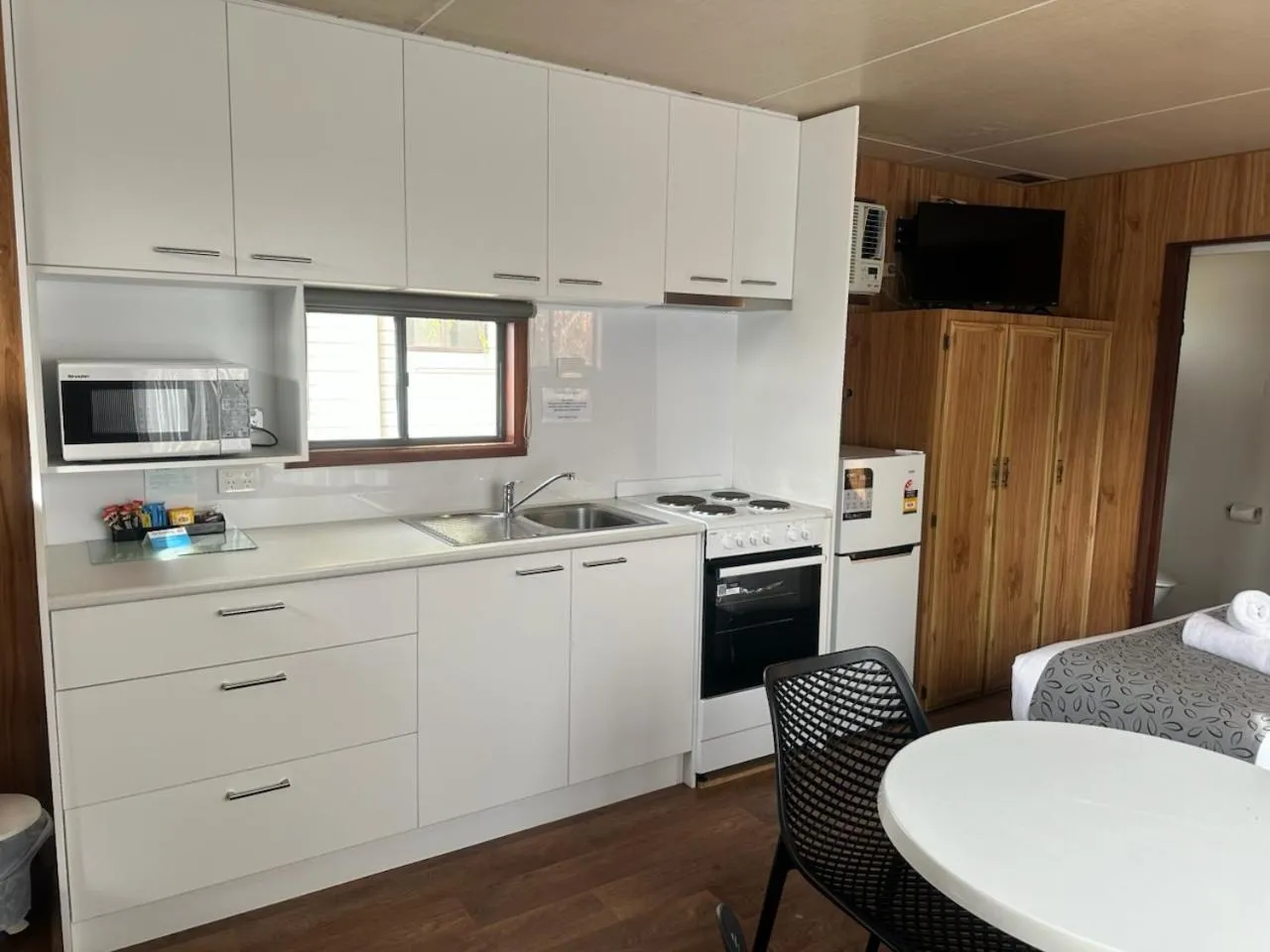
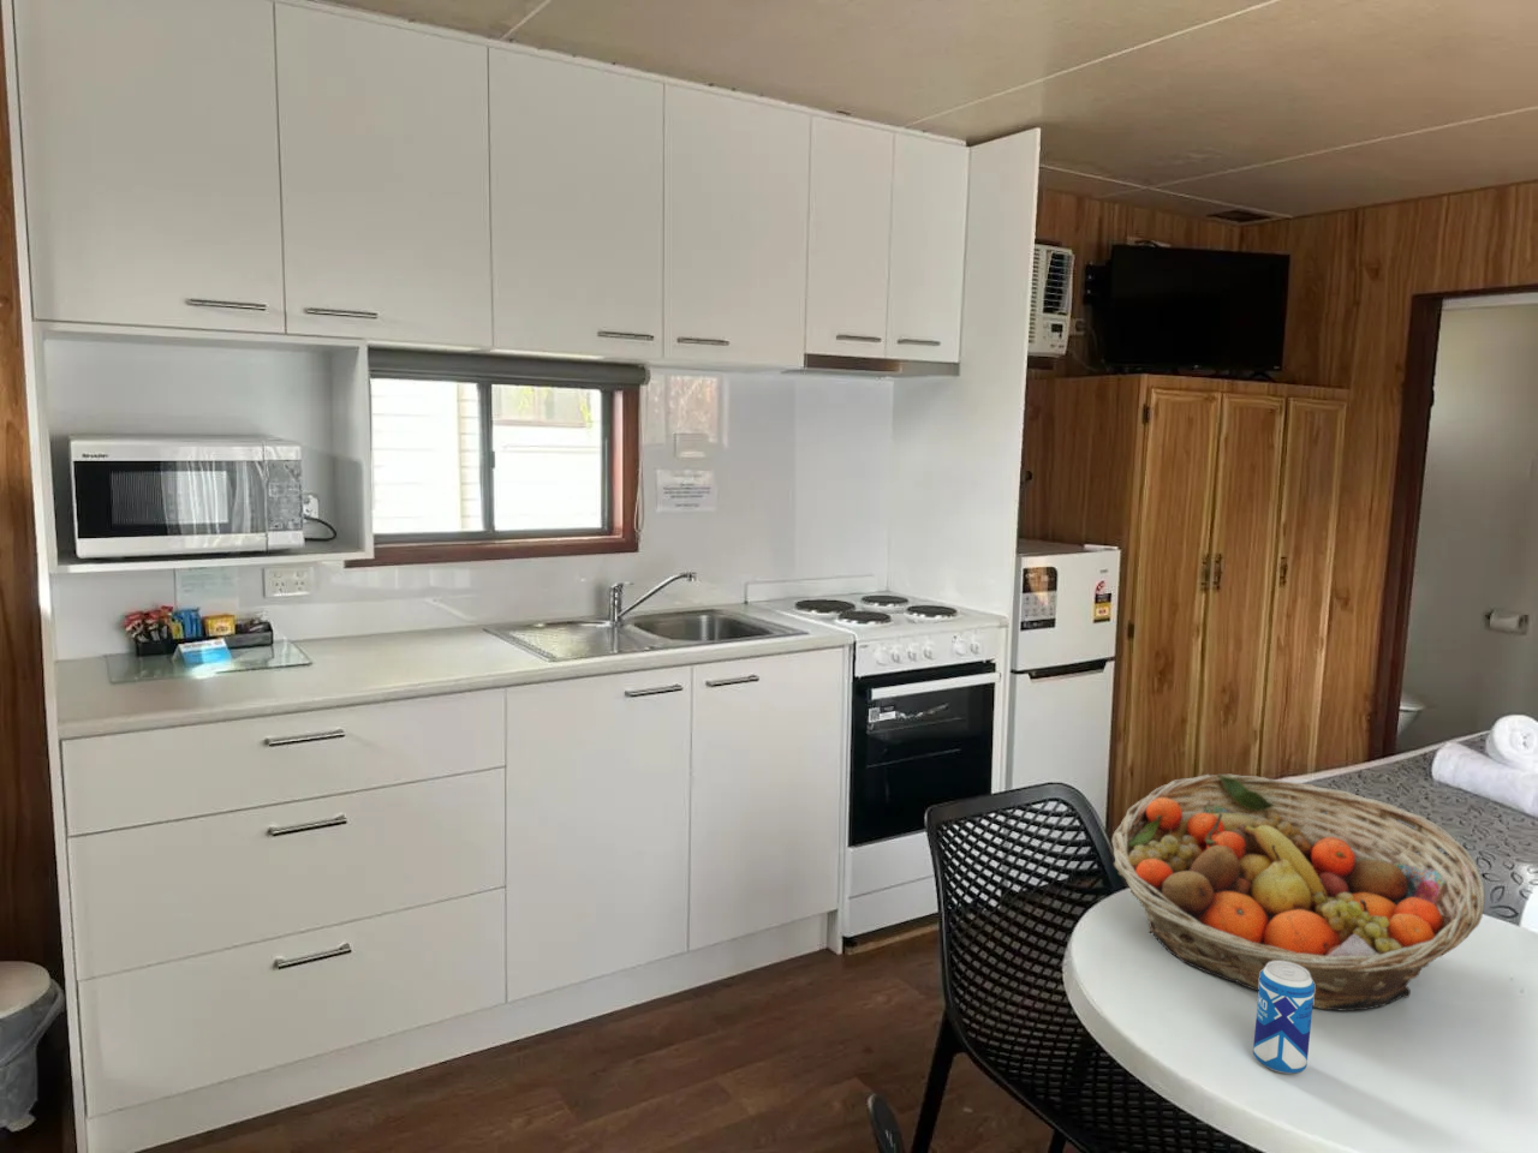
+ beverage can [1252,960,1314,1075]
+ fruit basket [1111,773,1486,1013]
